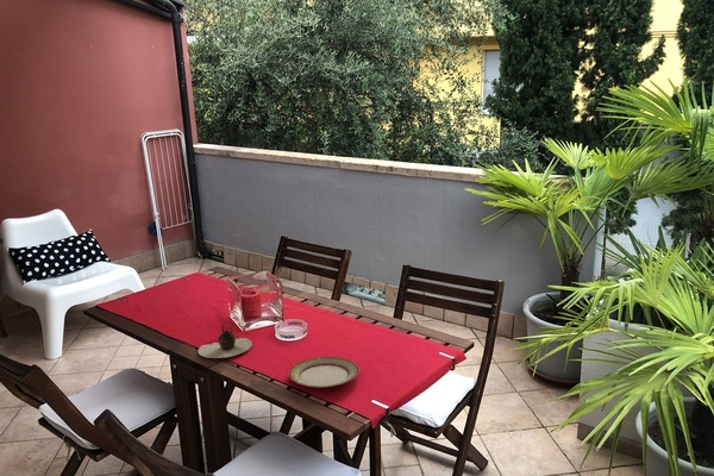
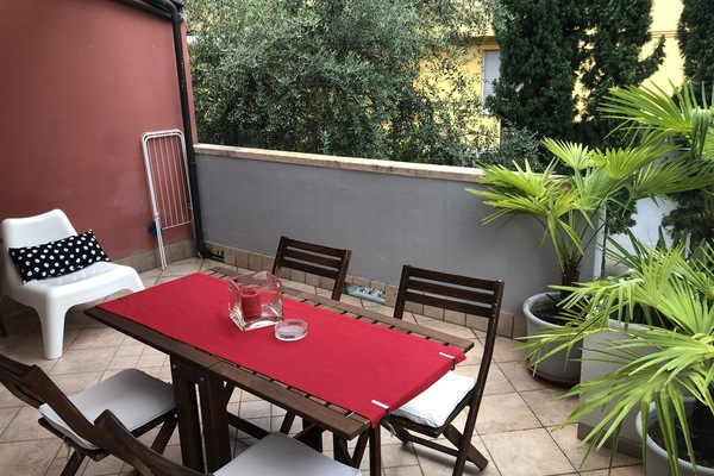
- teapot [196,324,253,359]
- plate [288,356,359,388]
